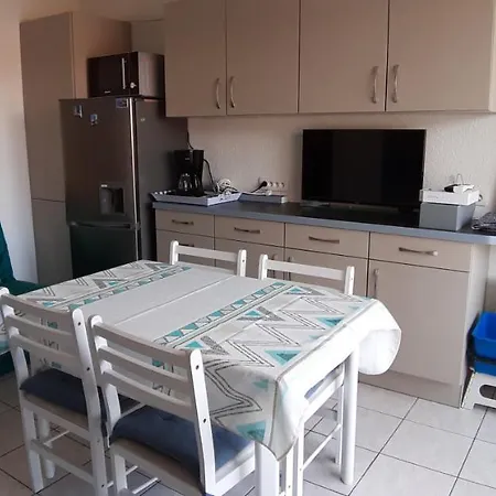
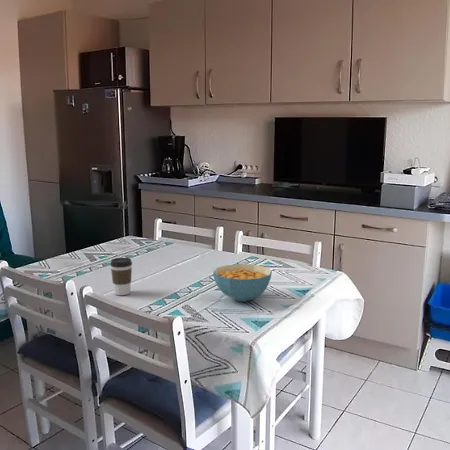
+ cereal bowl [212,263,273,303]
+ coffee cup [109,257,133,296]
